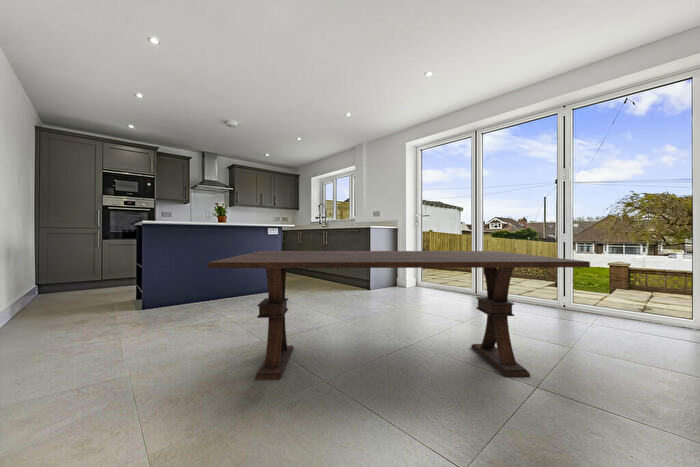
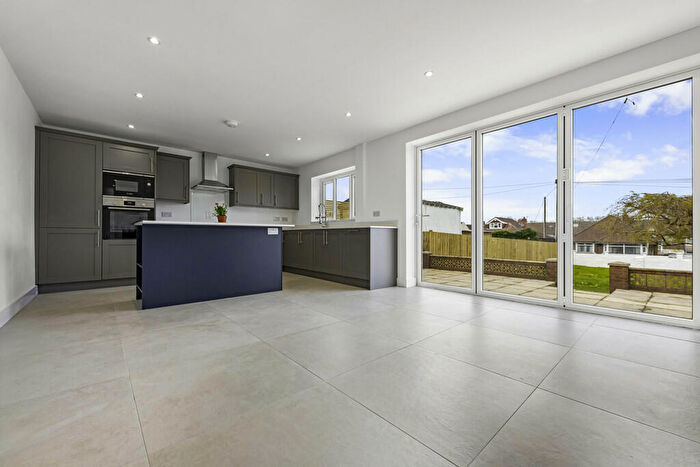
- dining table [206,250,591,381]
